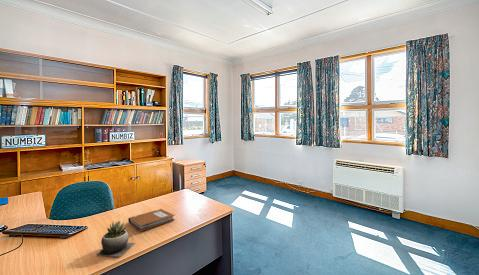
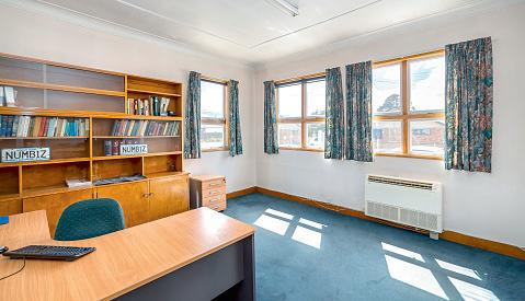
- notebook [127,208,175,232]
- succulent plant [95,220,136,257]
